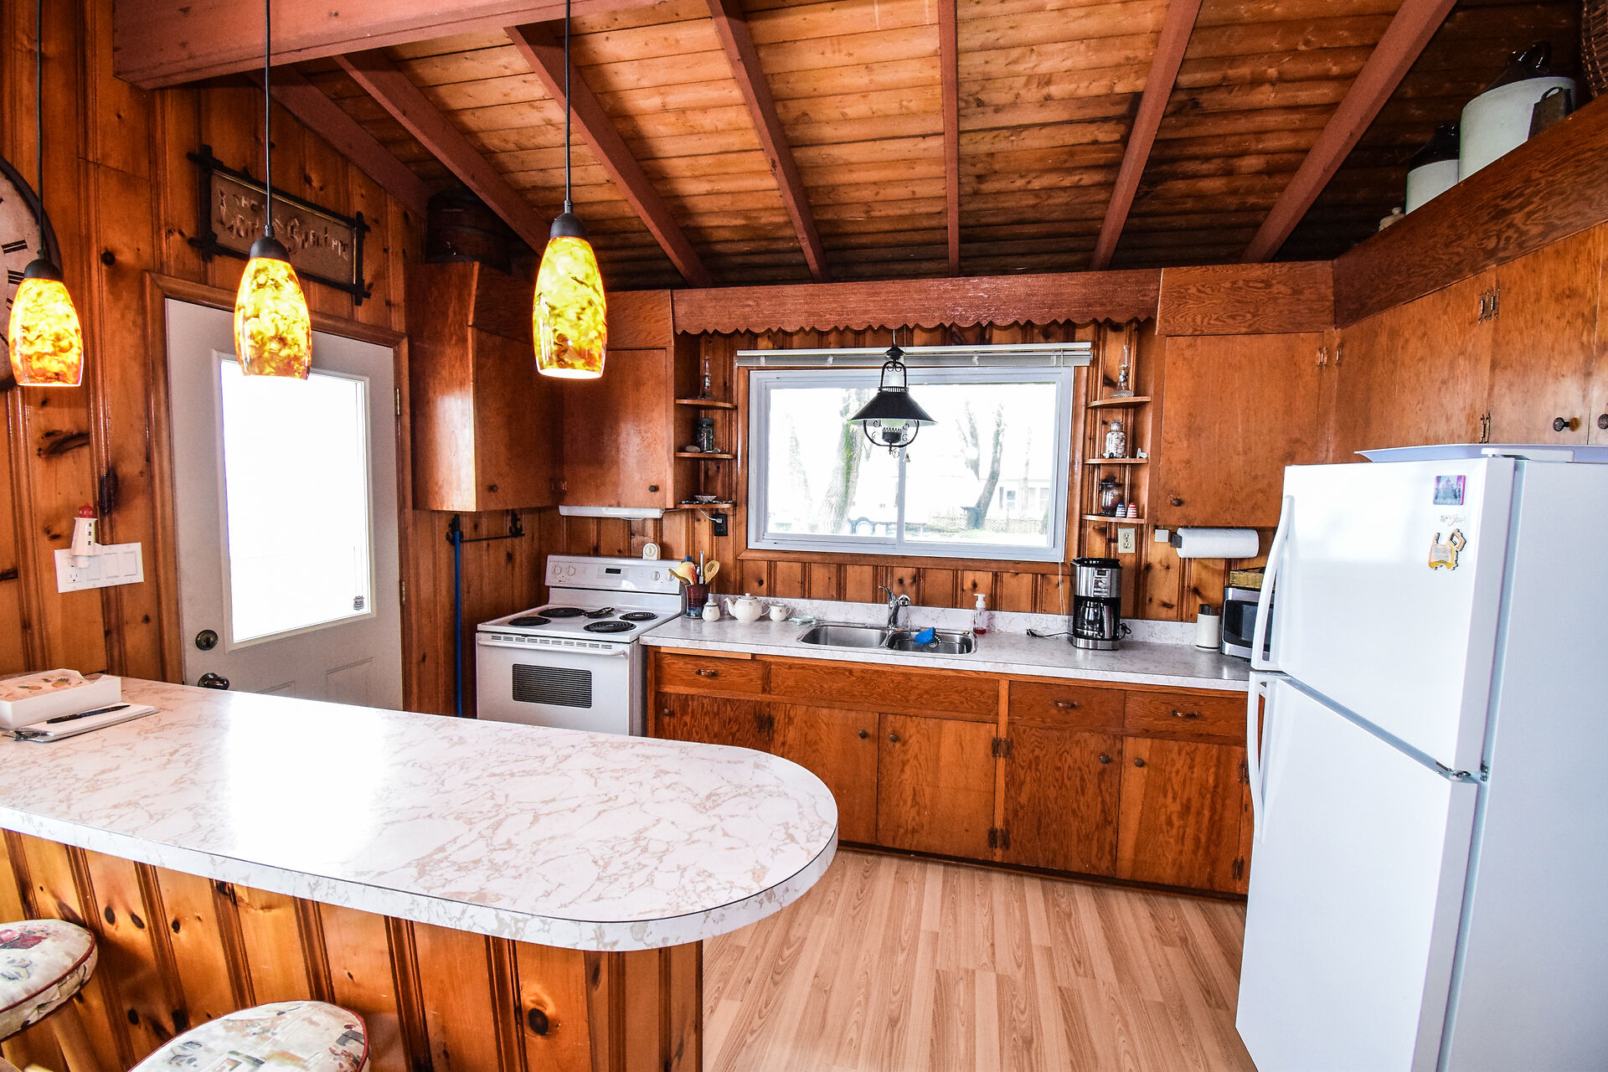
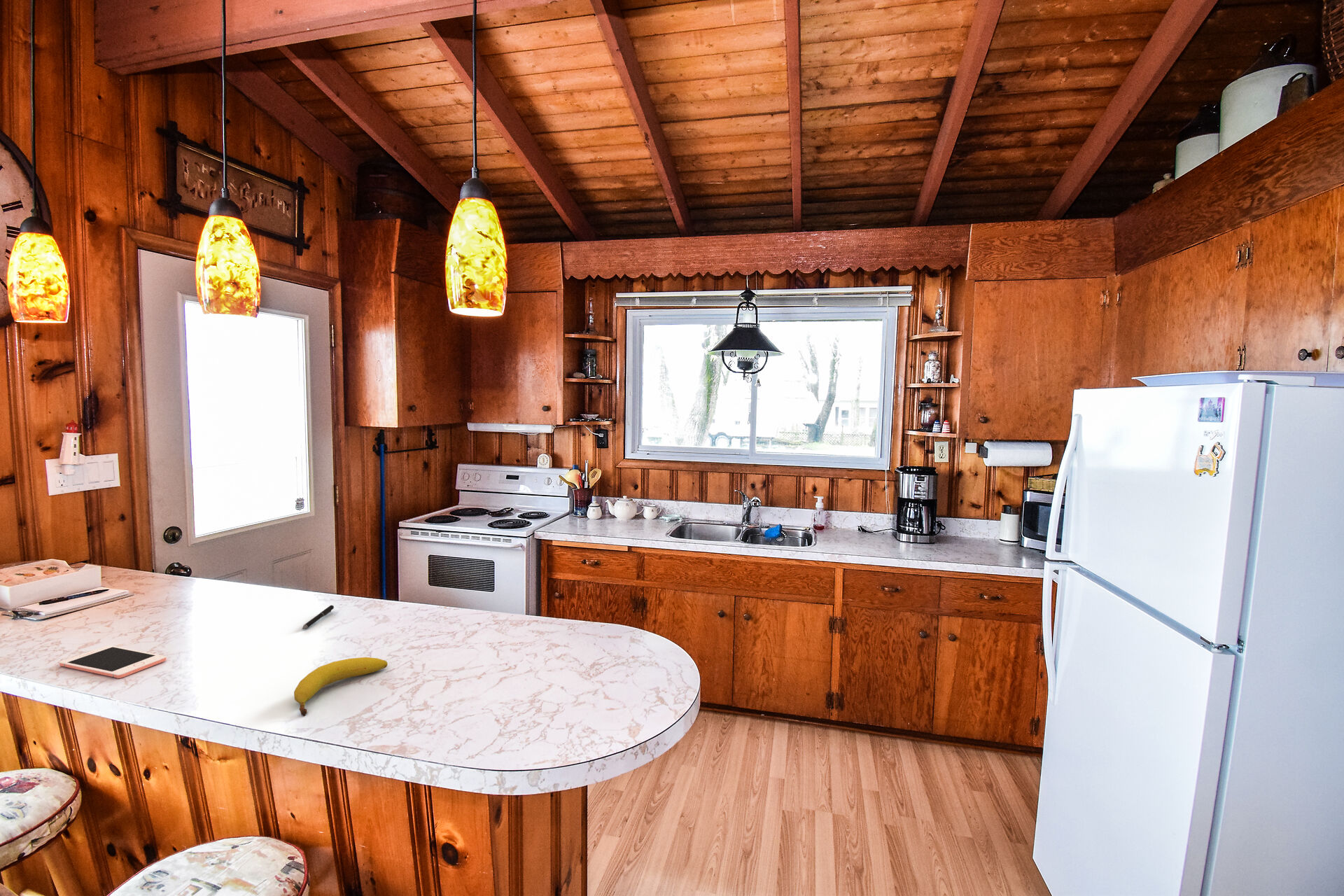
+ fruit [293,657,388,717]
+ pen [302,605,335,630]
+ cell phone [59,645,167,679]
